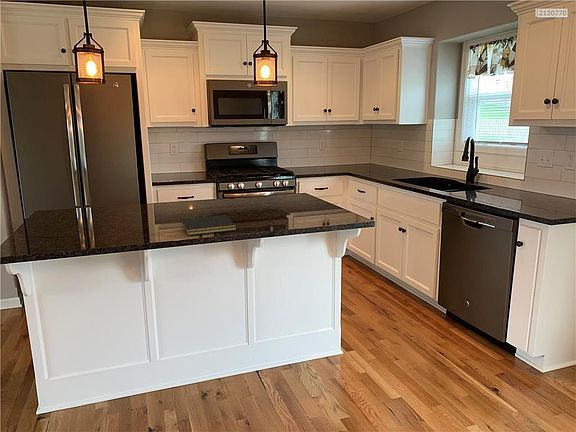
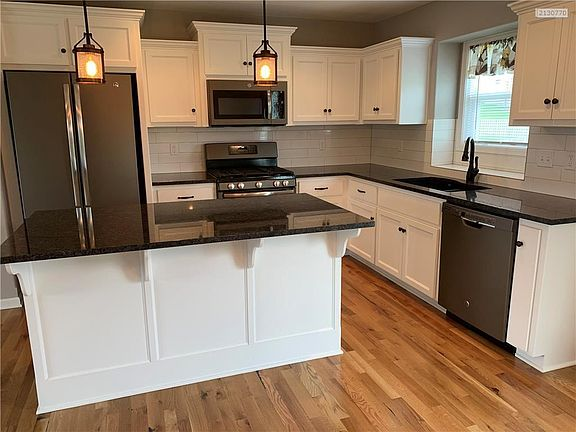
- notepad [179,214,238,236]
